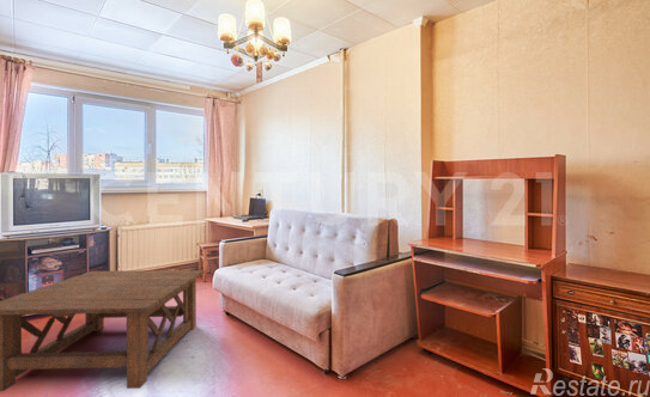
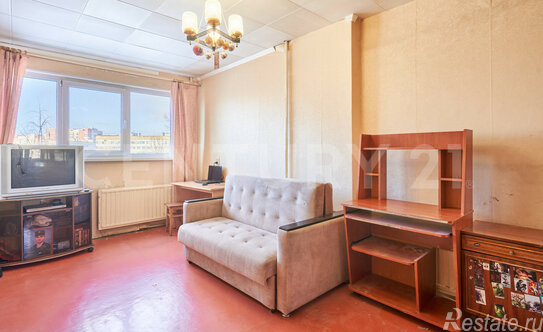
- coffee table [0,269,206,392]
